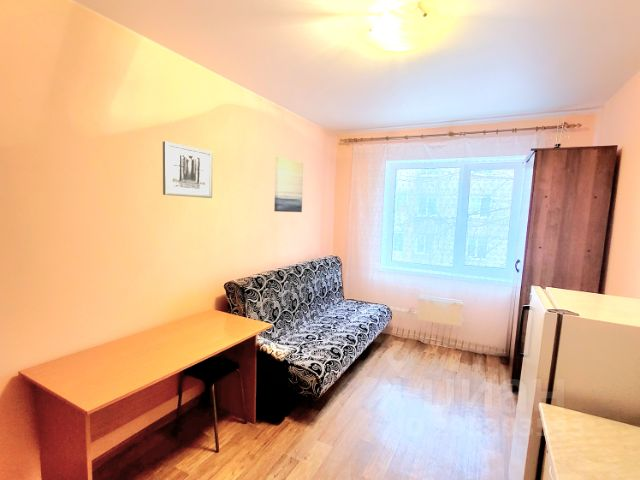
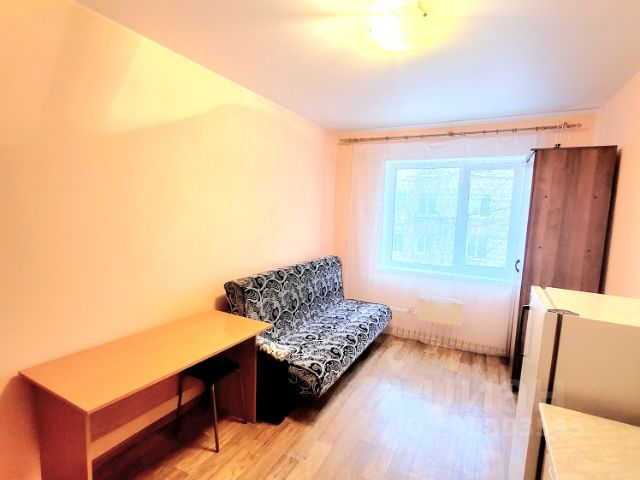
- wall art [162,140,213,199]
- wall art [273,156,304,213]
